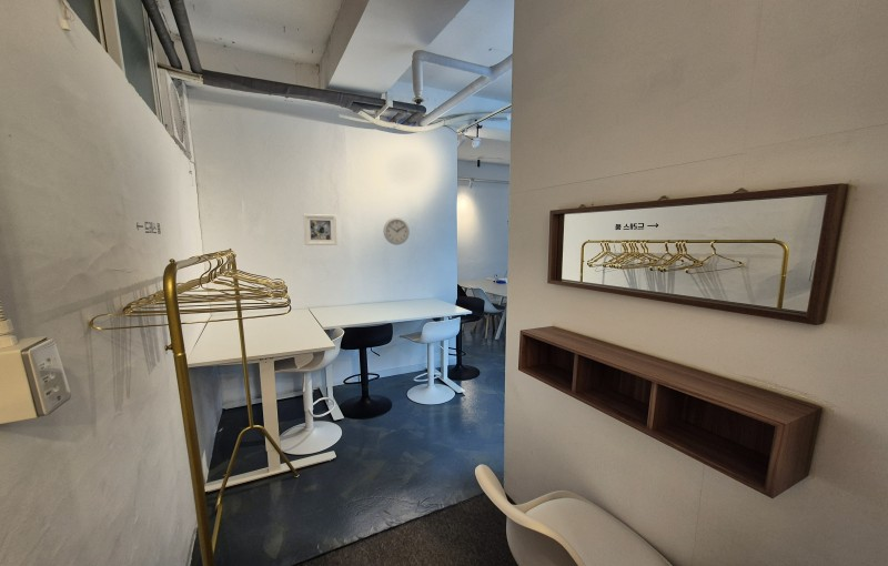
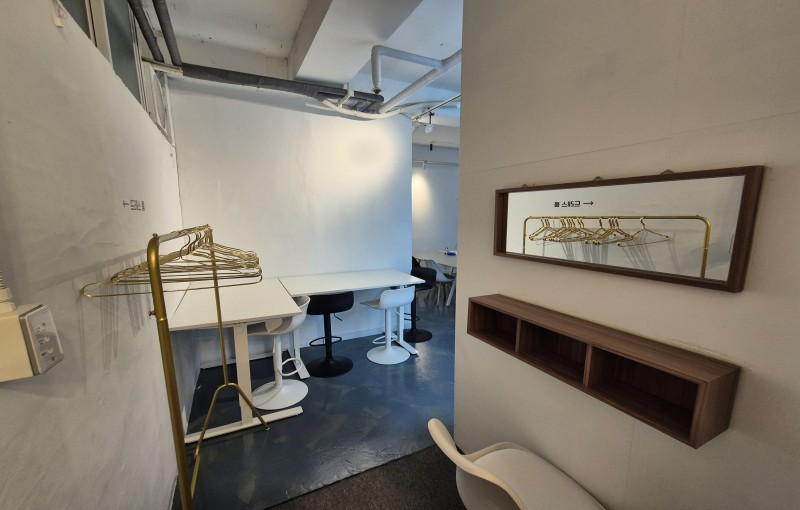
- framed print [302,213,339,246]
- wall clock [383,216,411,246]
